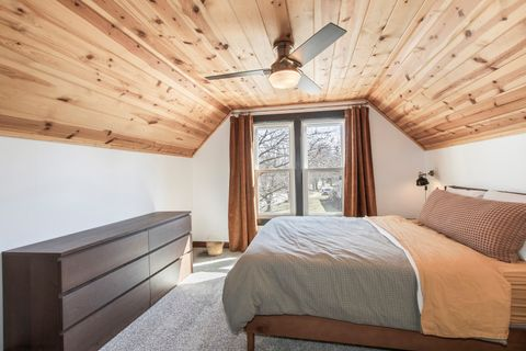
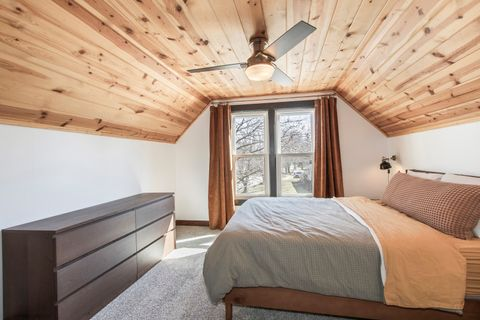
- basket [205,234,225,257]
